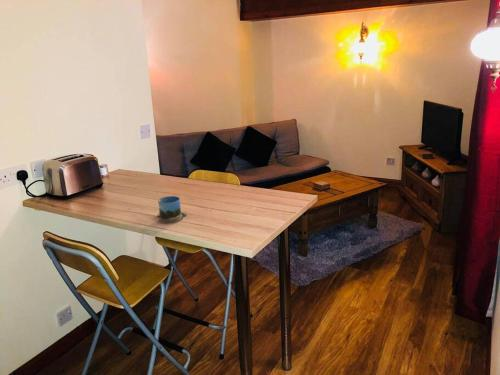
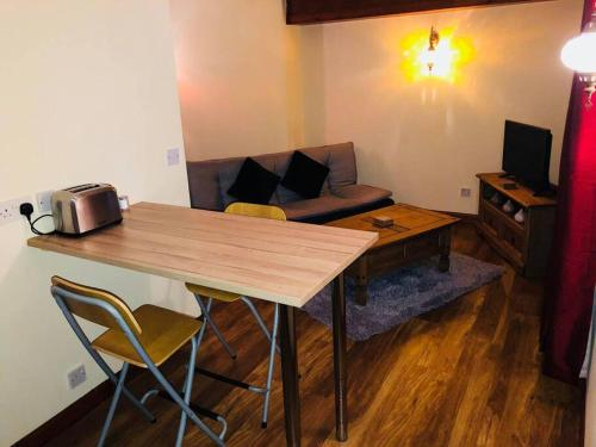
- mug [156,195,188,224]
